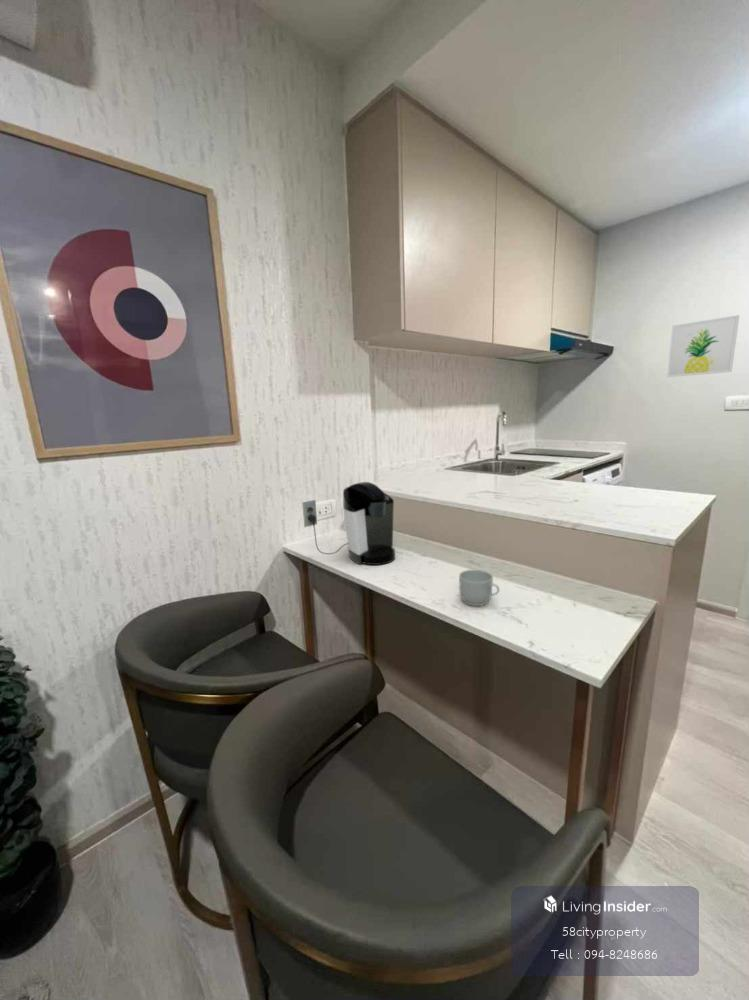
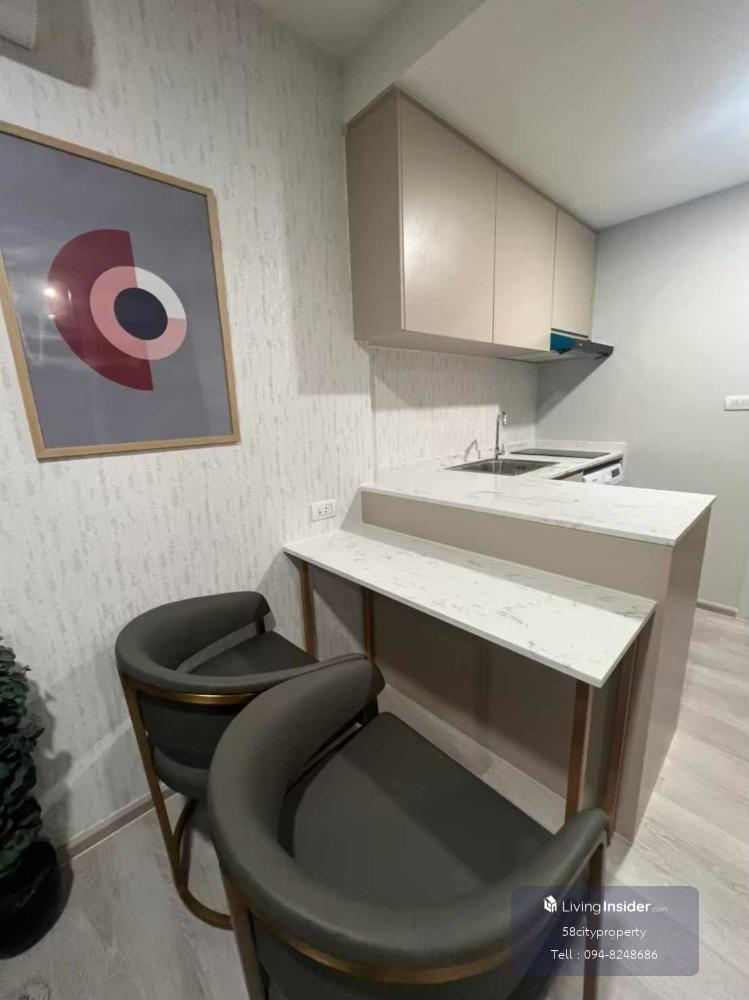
- mug [458,569,501,607]
- coffee maker [301,481,396,566]
- wall art [666,314,740,378]
